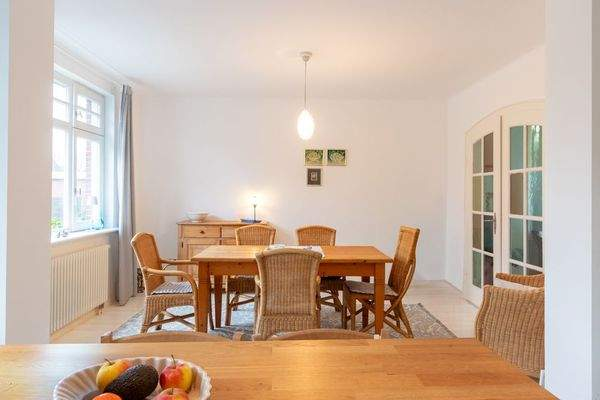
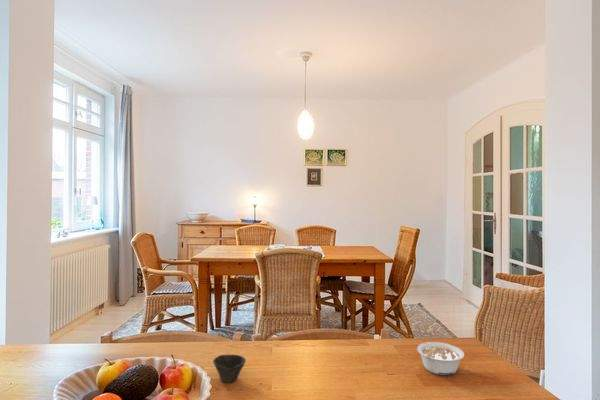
+ cup [212,354,247,384]
+ legume [416,341,465,376]
